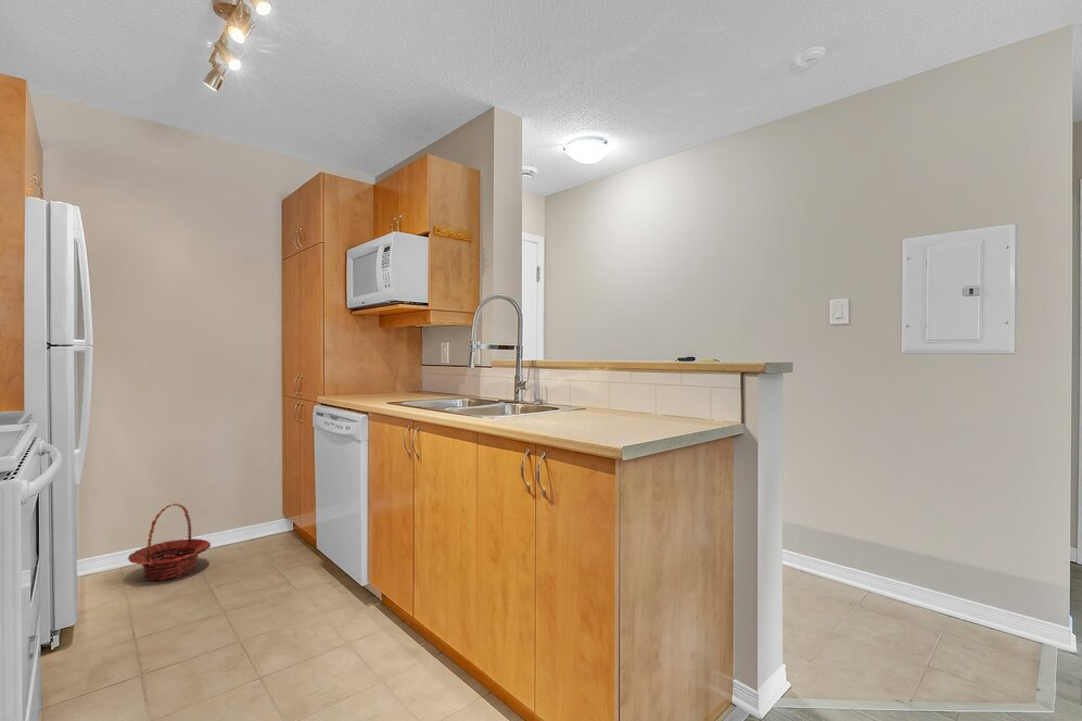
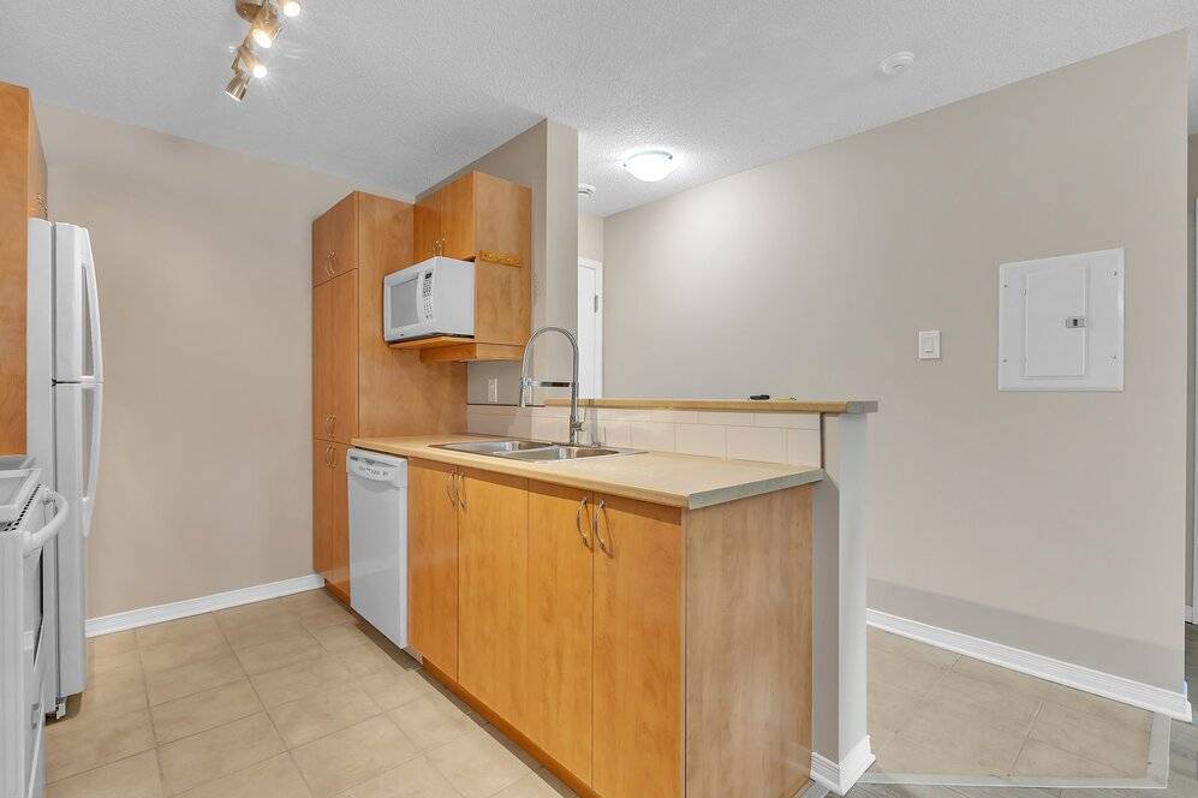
- basket [127,503,212,582]
